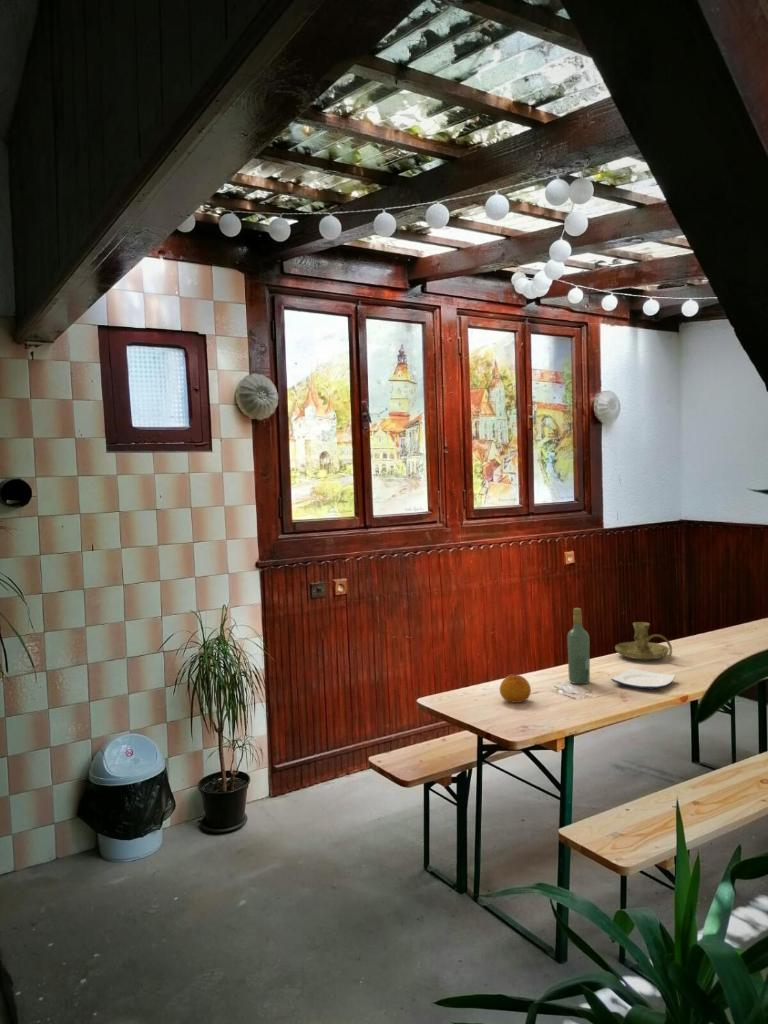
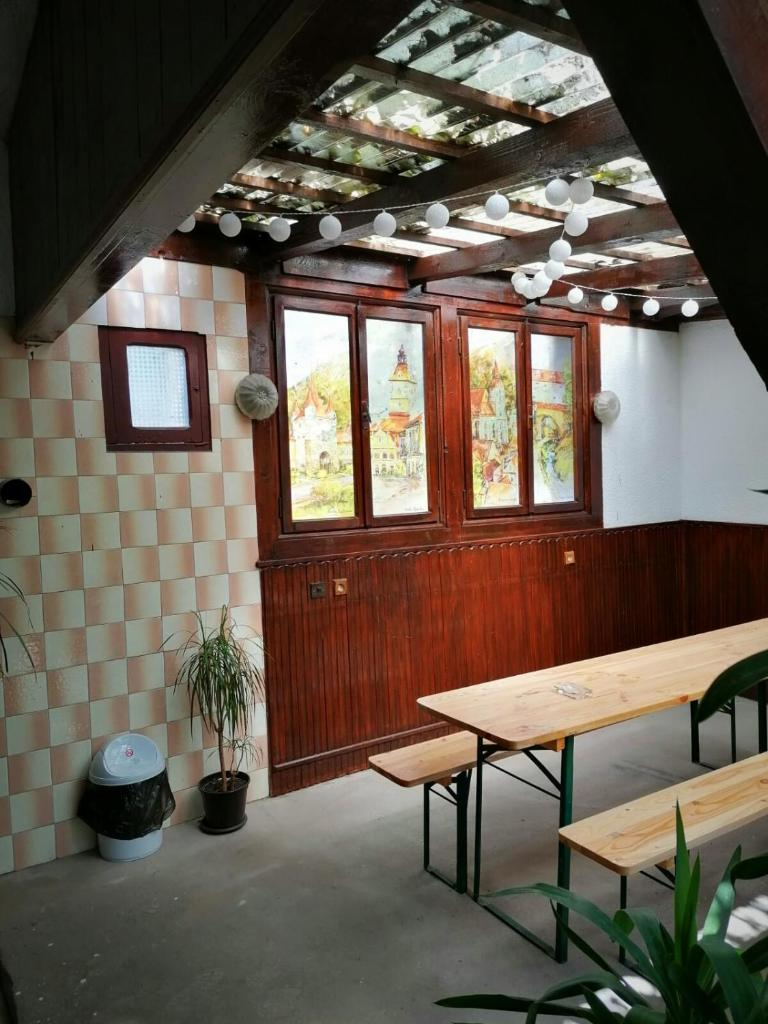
- plate [610,667,677,690]
- candle holder [614,621,673,660]
- fruit [499,673,532,704]
- wine bottle [566,607,591,685]
